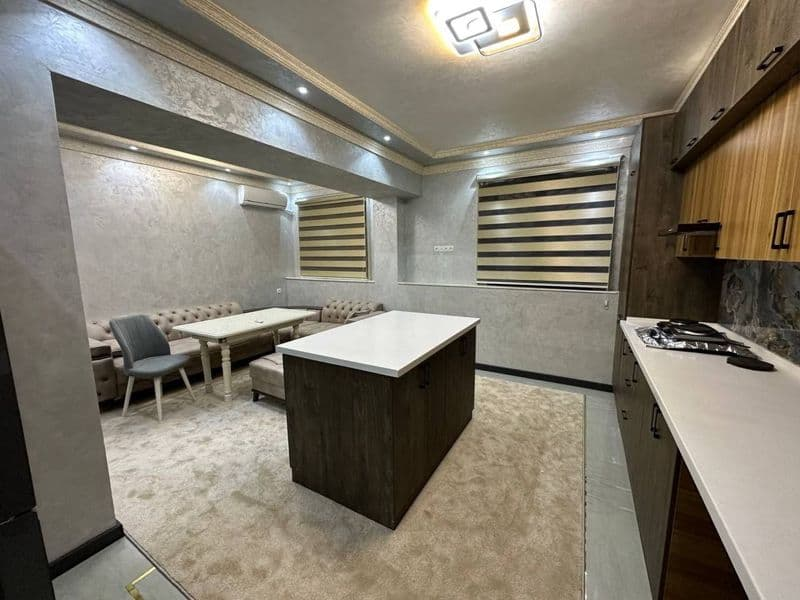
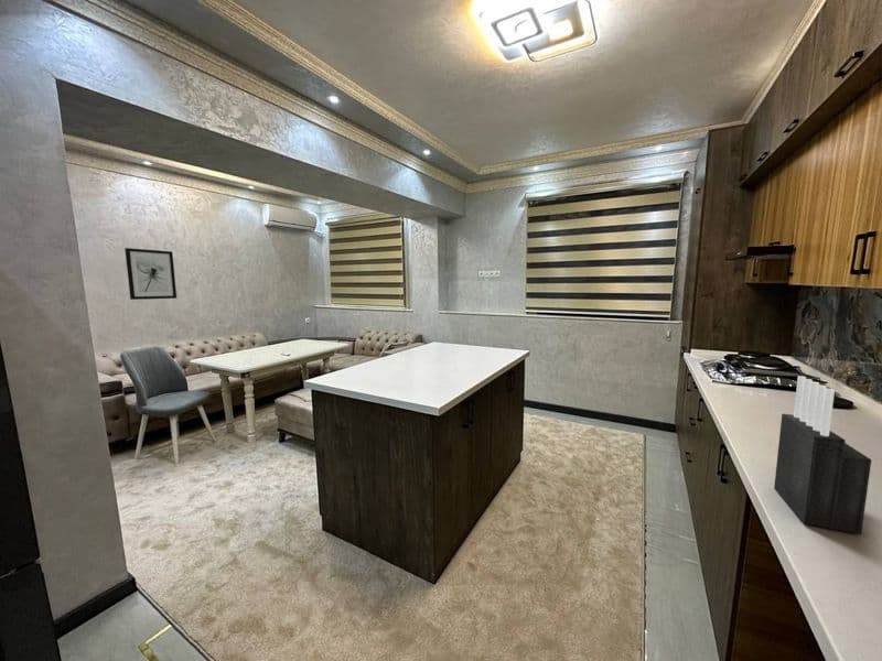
+ knife block [773,375,872,537]
+ wall art [123,247,178,301]
